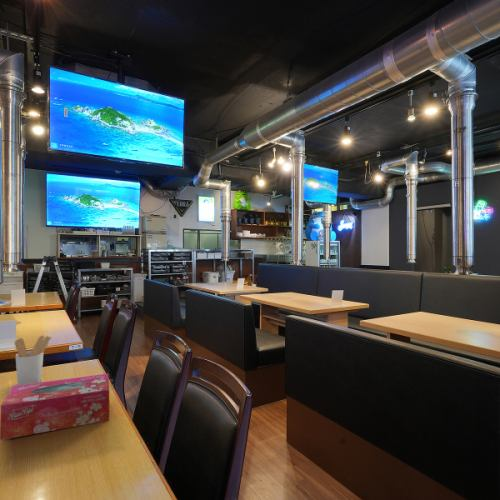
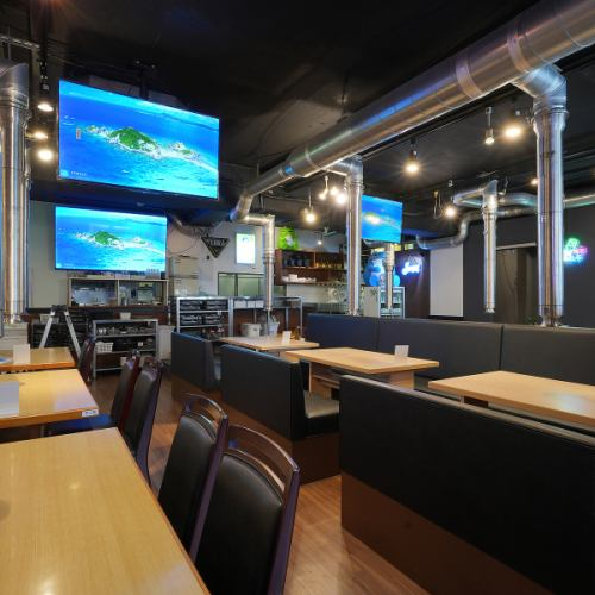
- tissue box [0,373,110,441]
- utensil holder [14,335,52,385]
